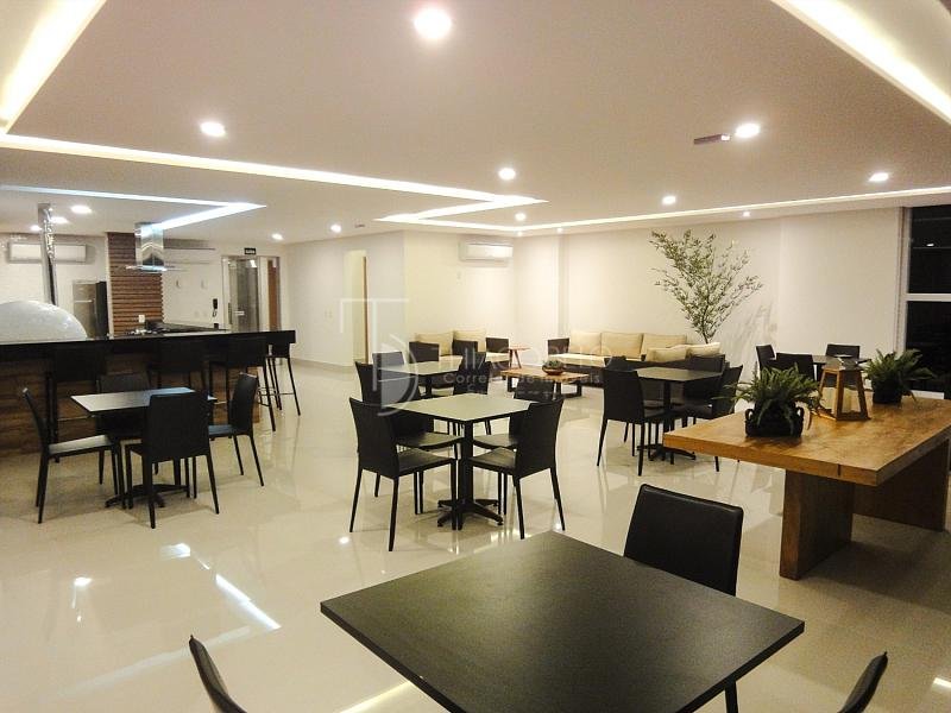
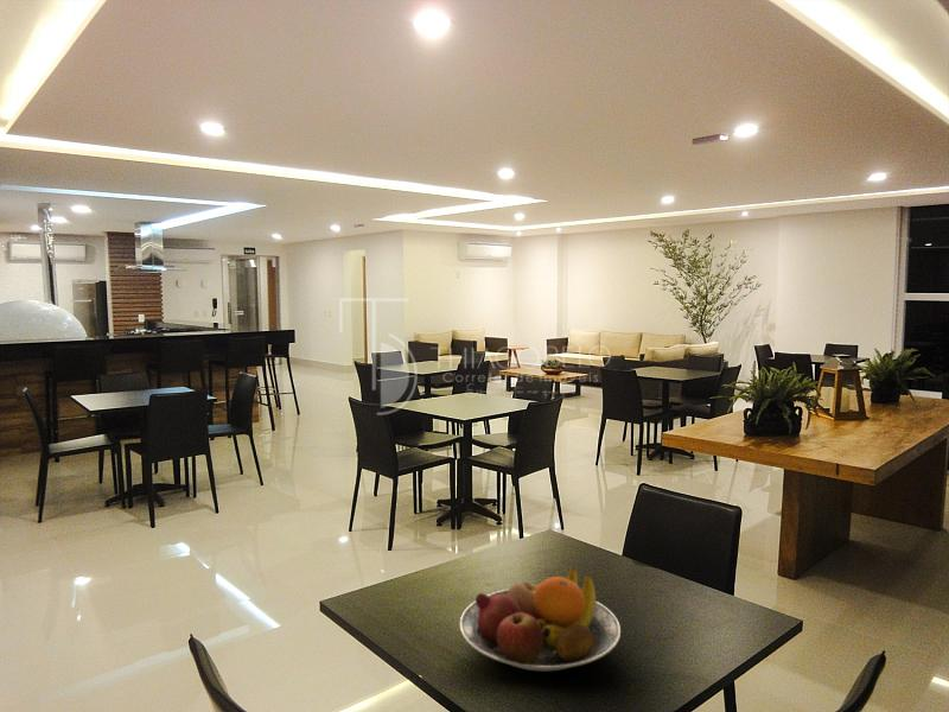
+ fruit bowl [459,565,622,672]
